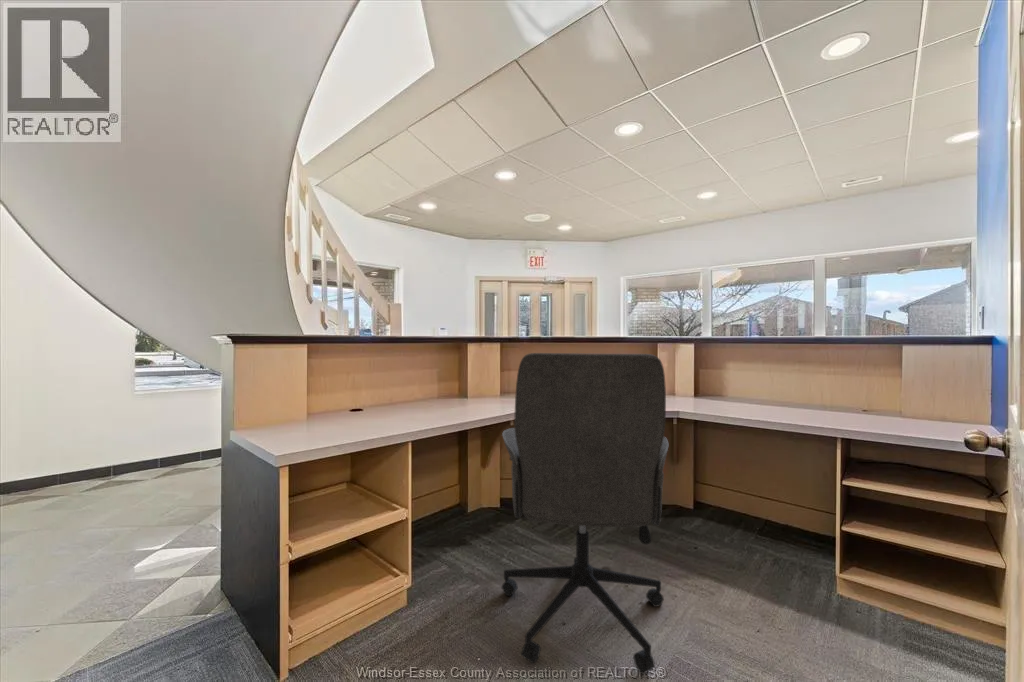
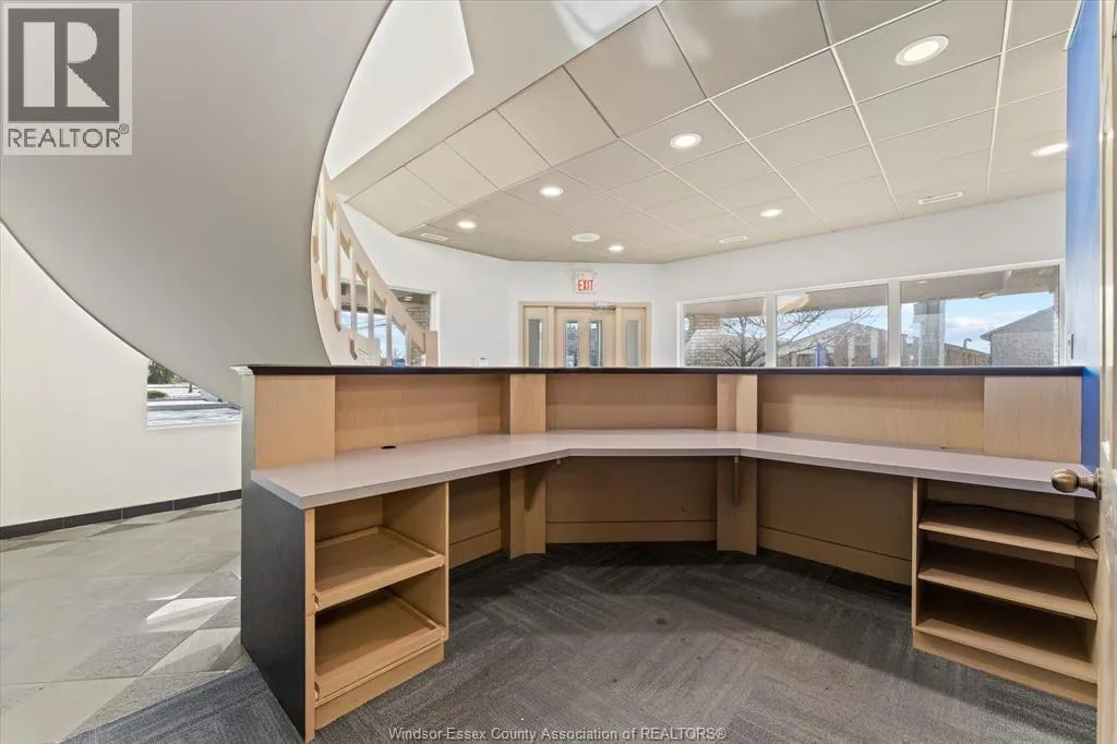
- office chair [501,352,669,674]
